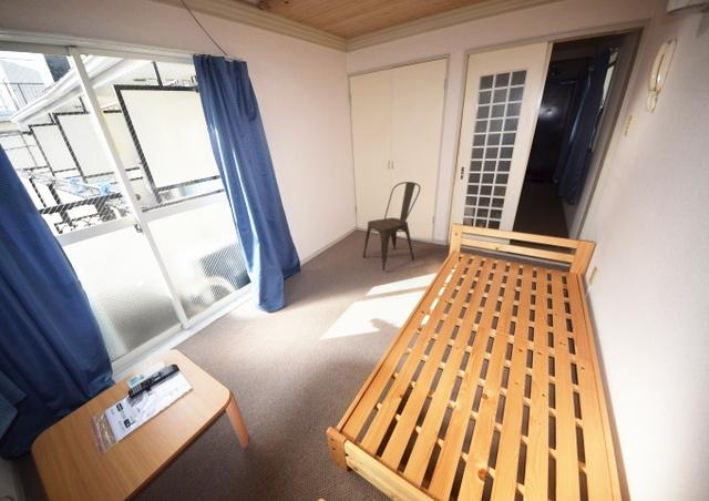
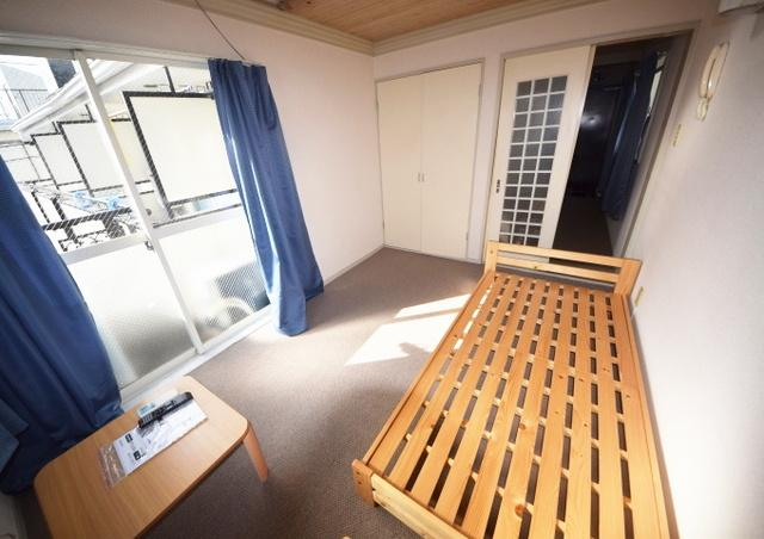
- chair [362,181,422,272]
